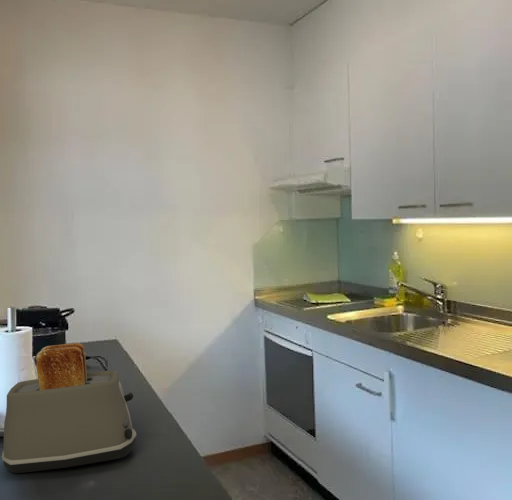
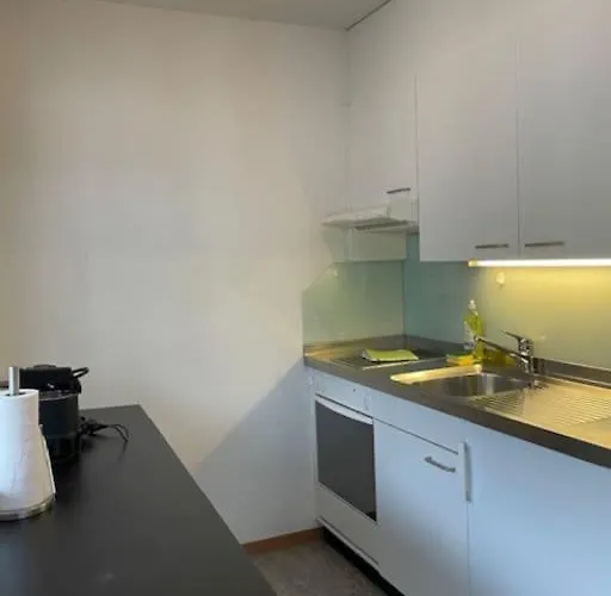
- toaster [1,342,137,474]
